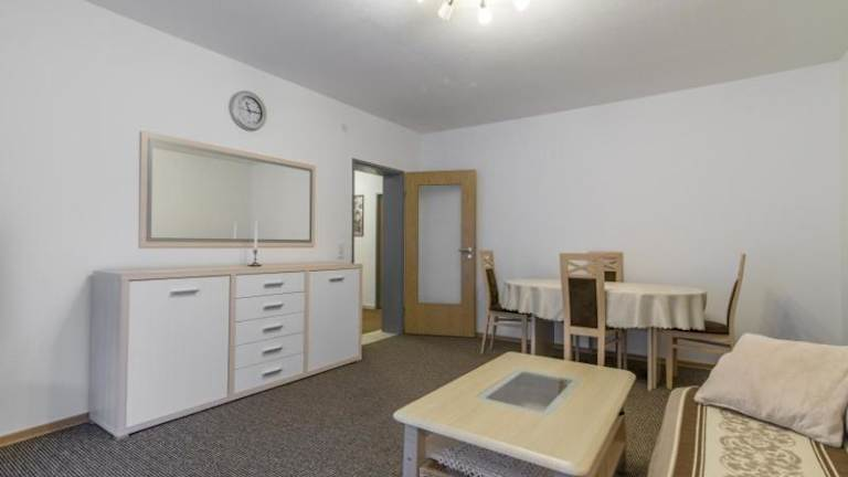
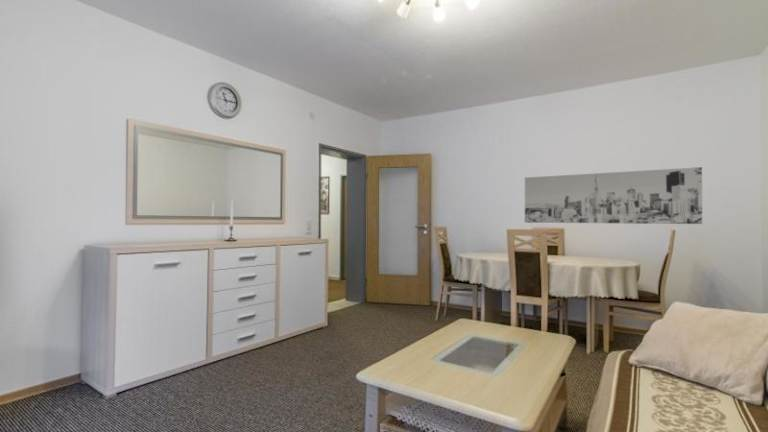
+ wall art [524,166,703,225]
